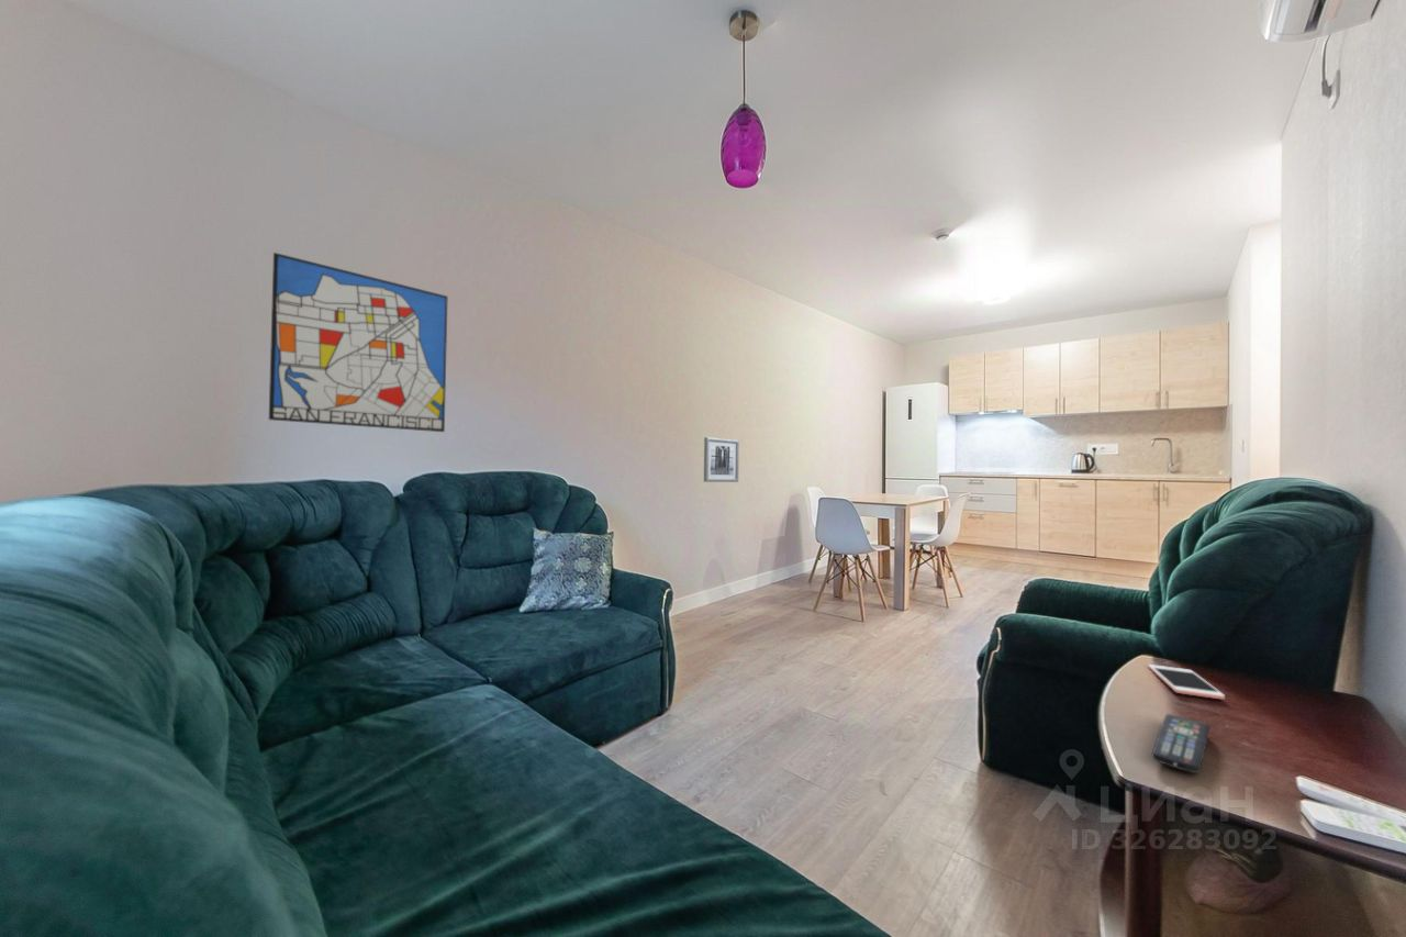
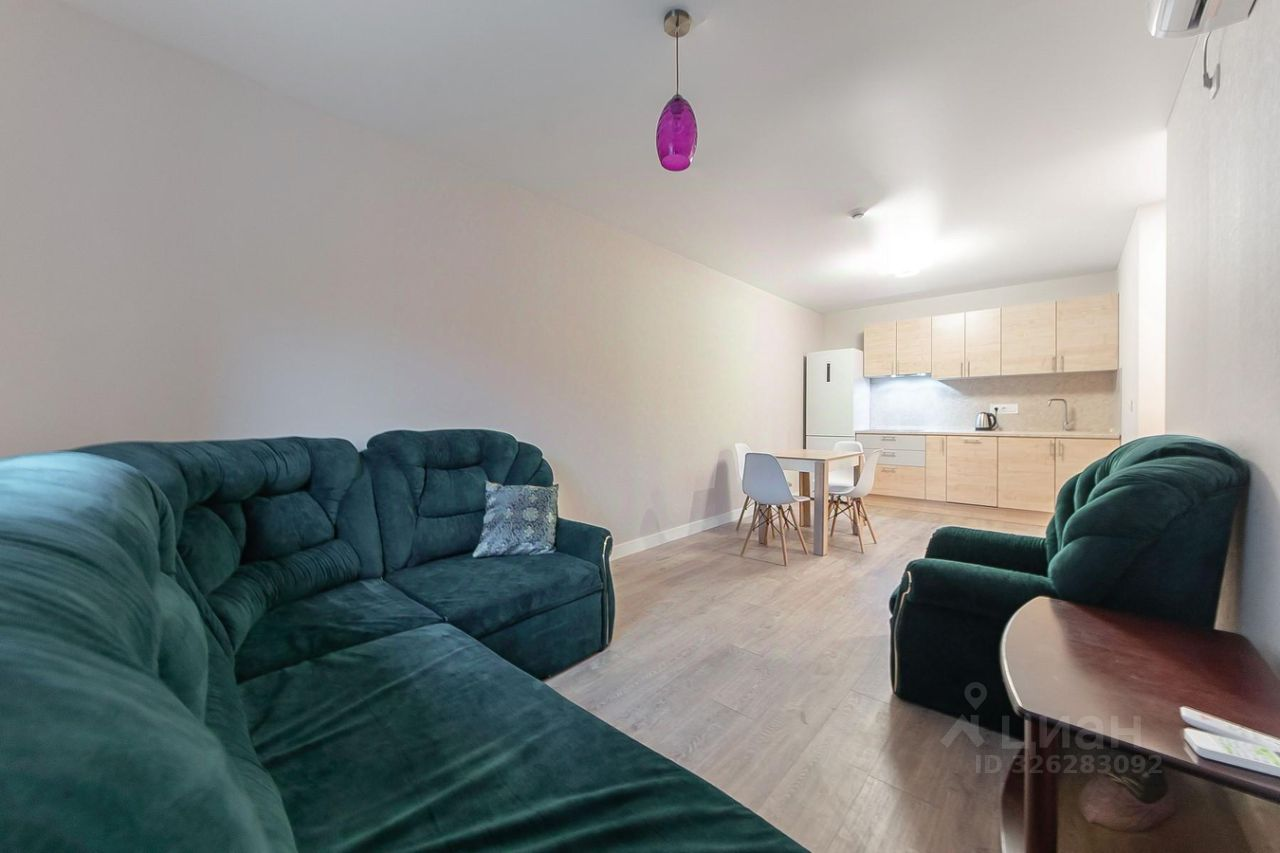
- wall art [703,436,740,483]
- remote control [1151,713,1212,774]
- cell phone [1147,663,1226,701]
- wall art [268,252,449,433]
